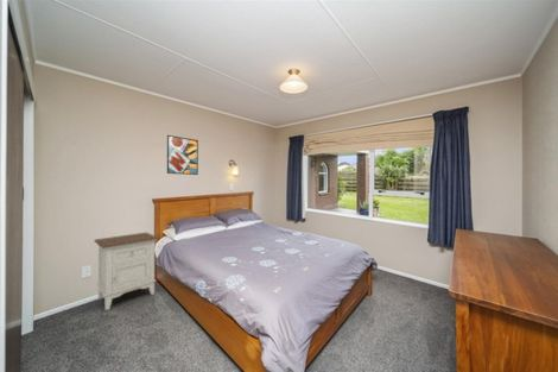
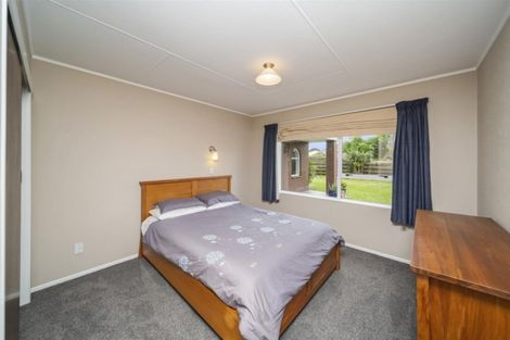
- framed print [166,134,199,176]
- nightstand [93,232,161,311]
